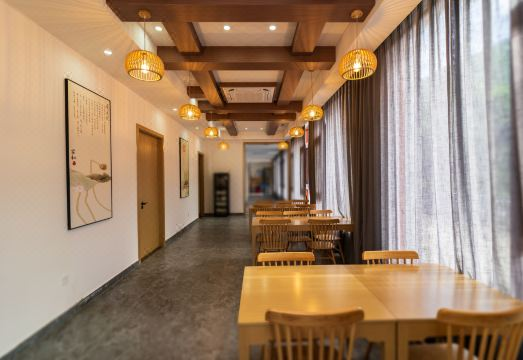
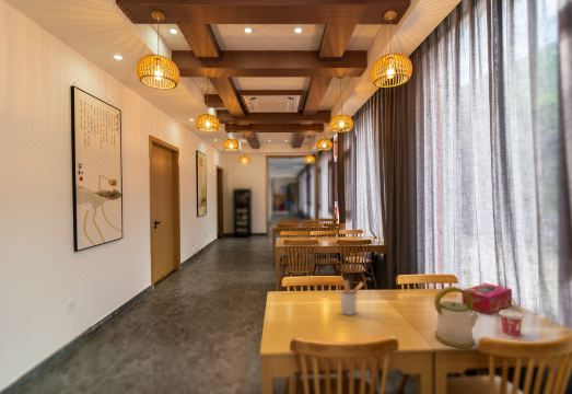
+ utensil holder [339,279,364,316]
+ cup [498,309,525,337]
+ tissue box [460,282,513,315]
+ kettle [433,286,480,349]
